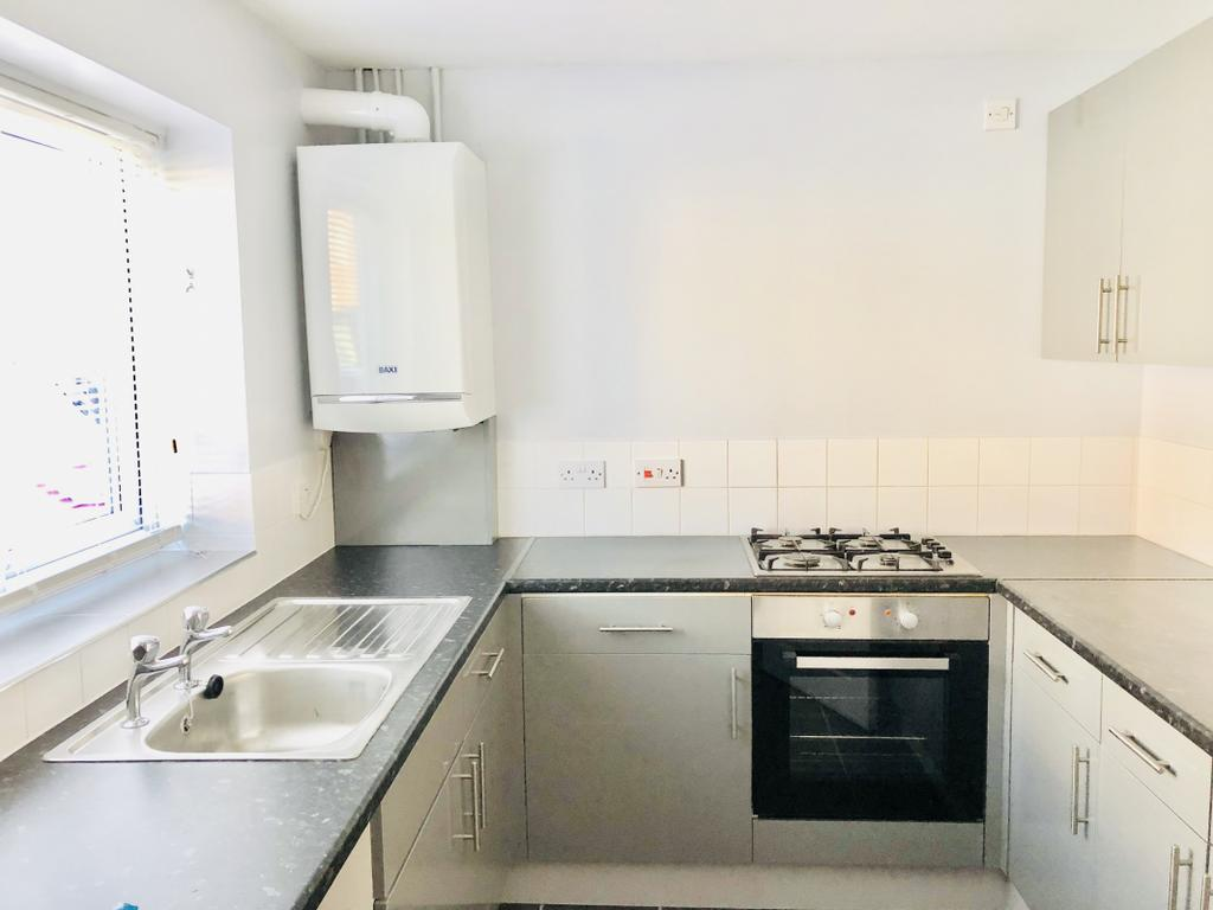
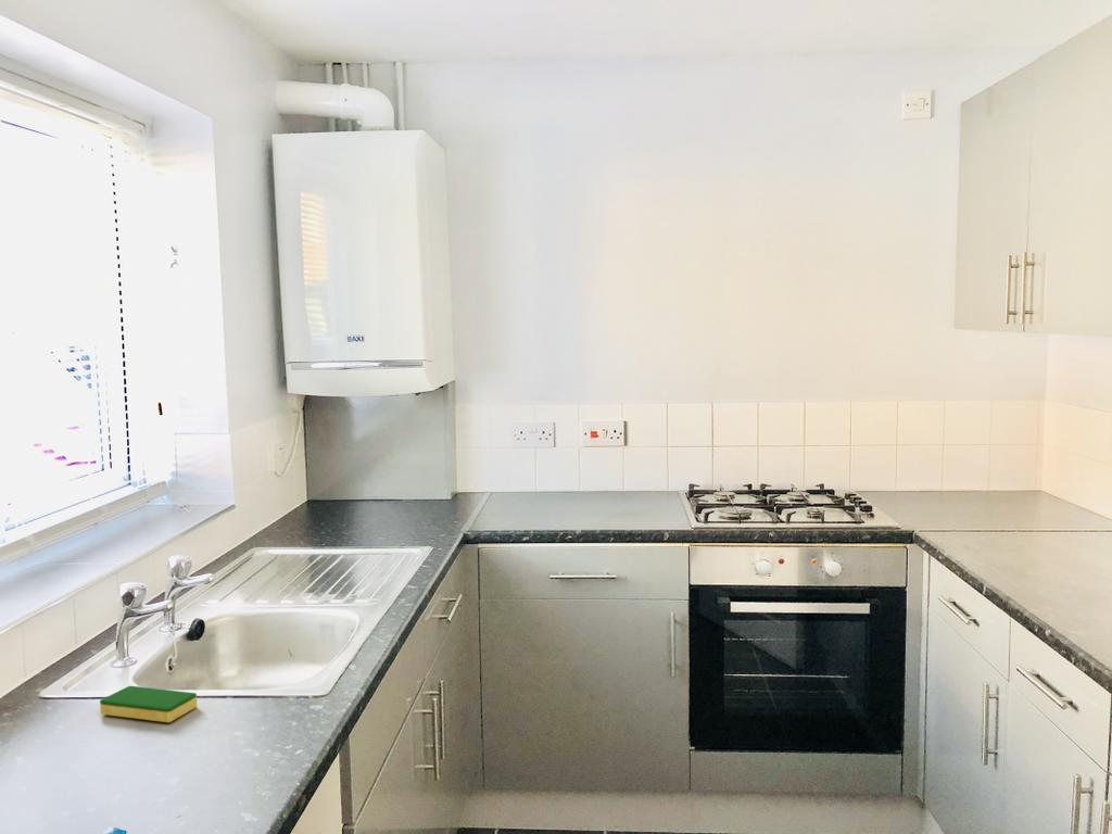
+ dish sponge [99,685,198,723]
